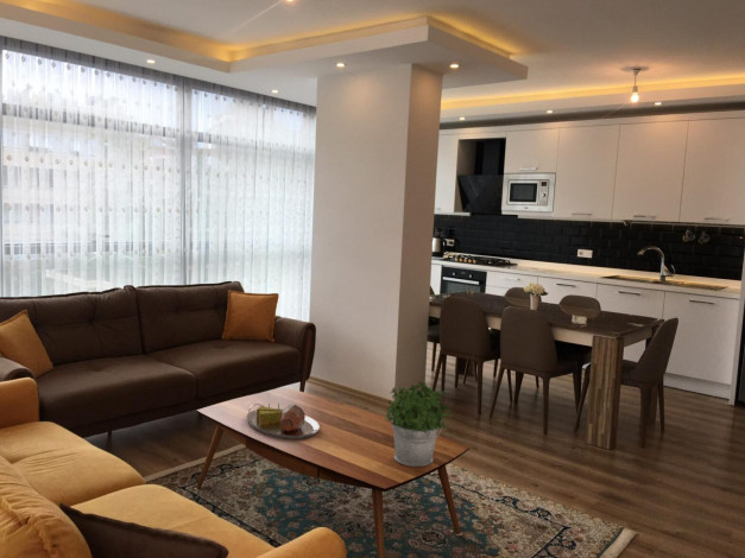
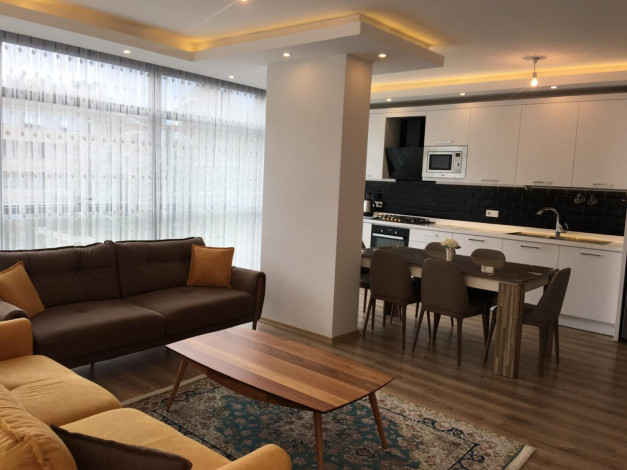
- potted plant [384,380,454,468]
- serving tray [246,402,321,440]
